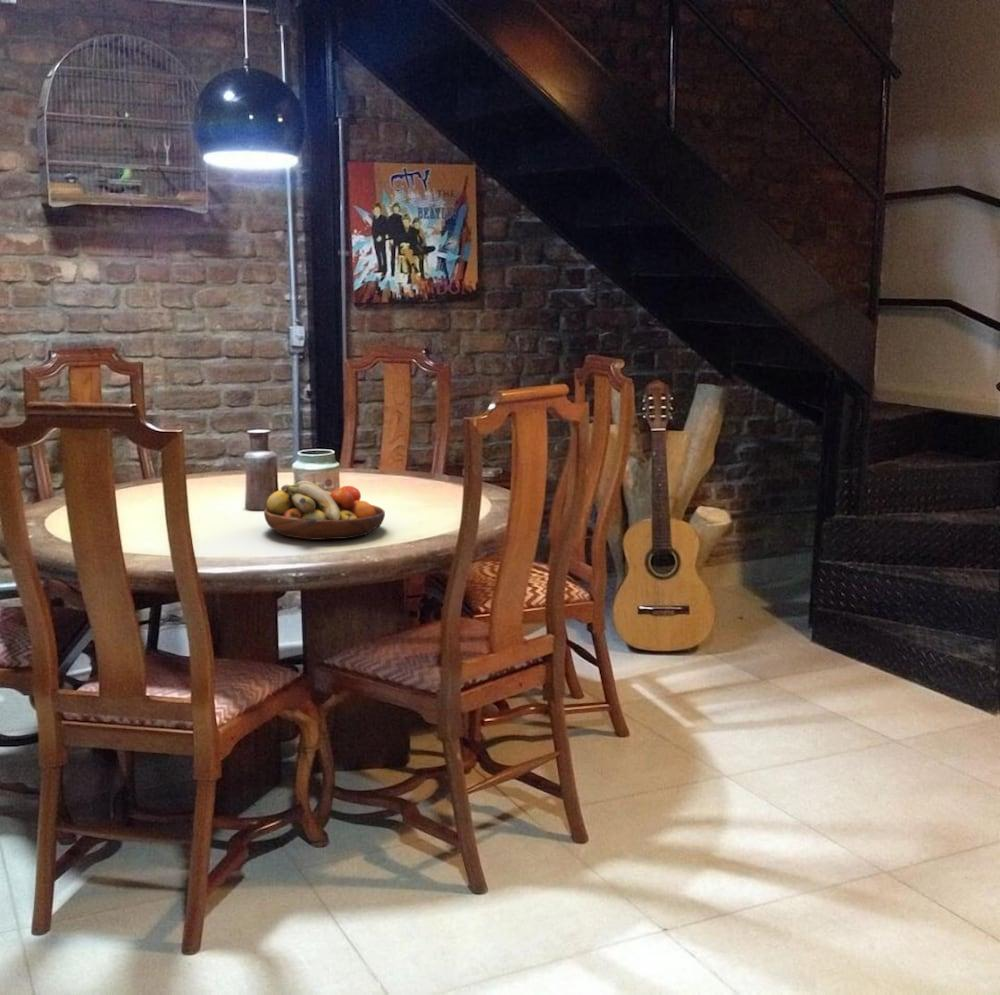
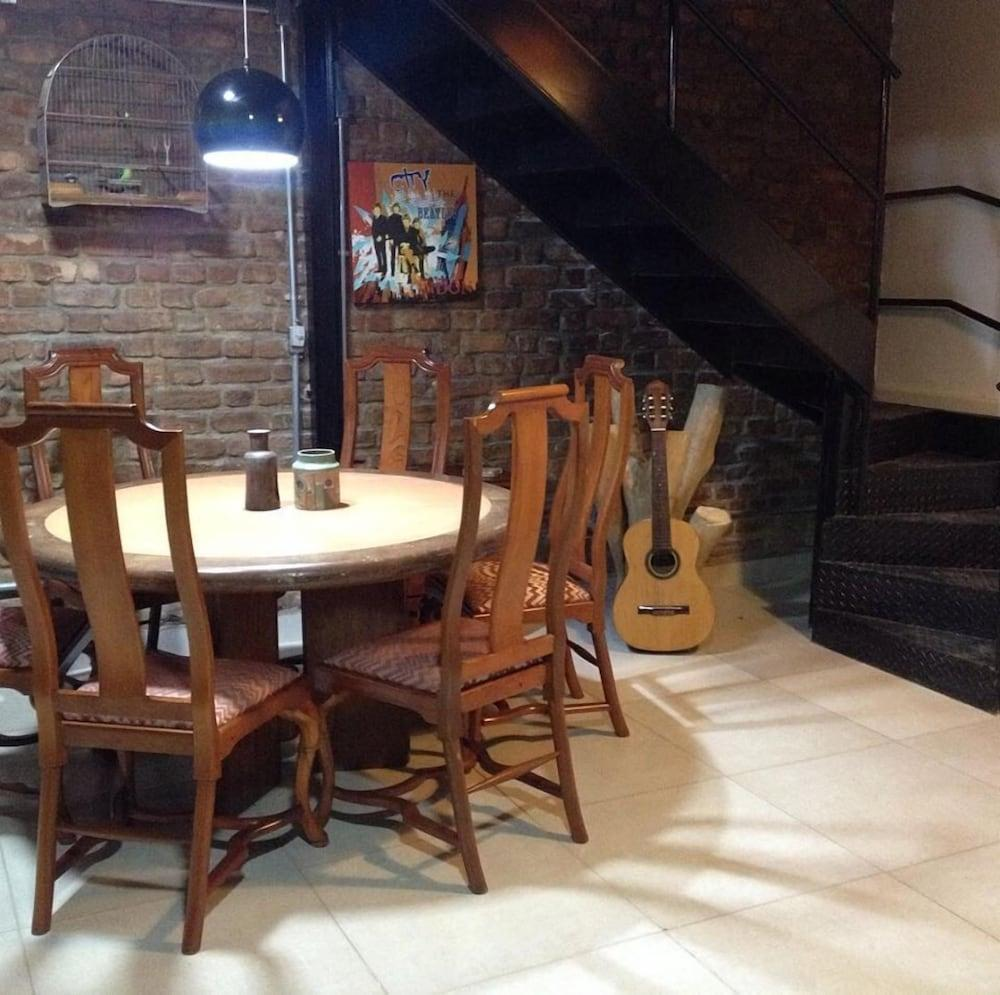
- fruit bowl [263,479,386,541]
